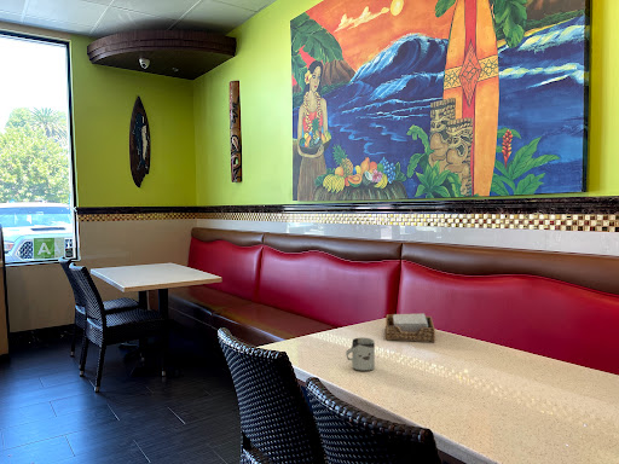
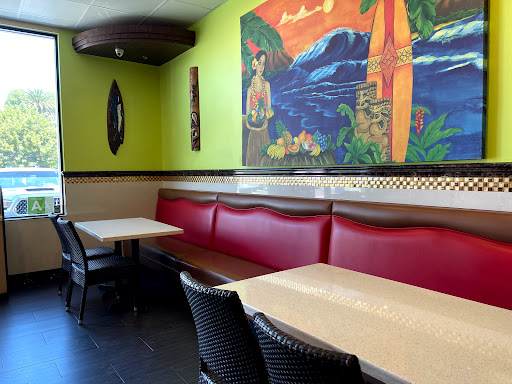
- cup [345,336,376,372]
- napkin holder [383,312,436,343]
